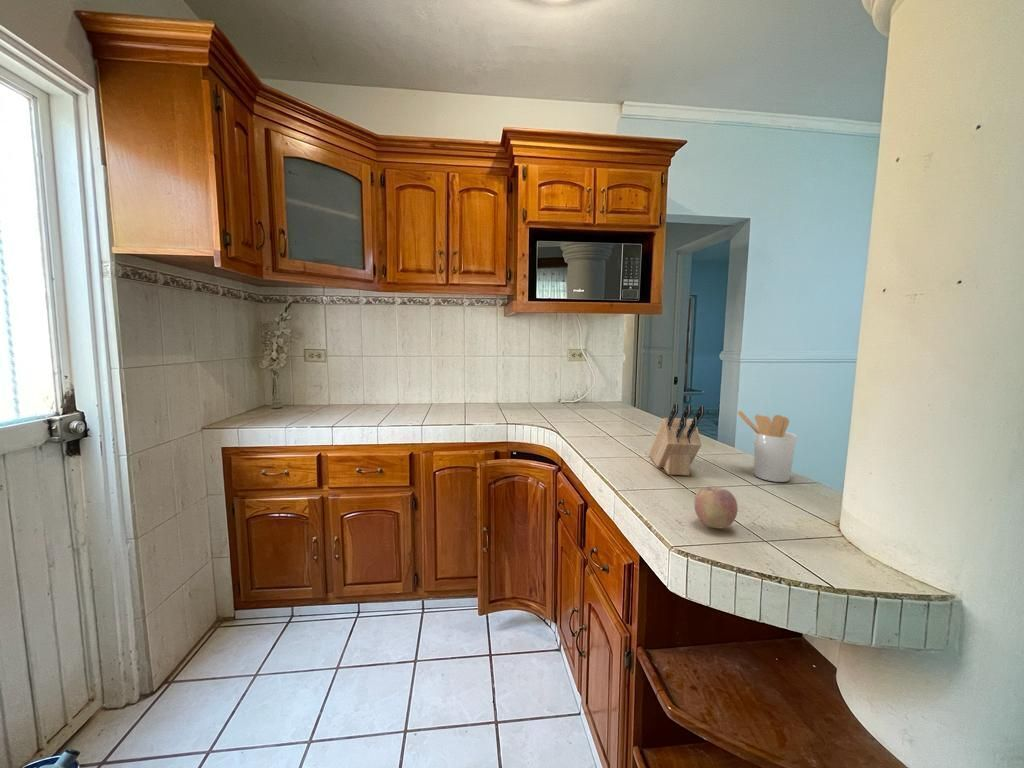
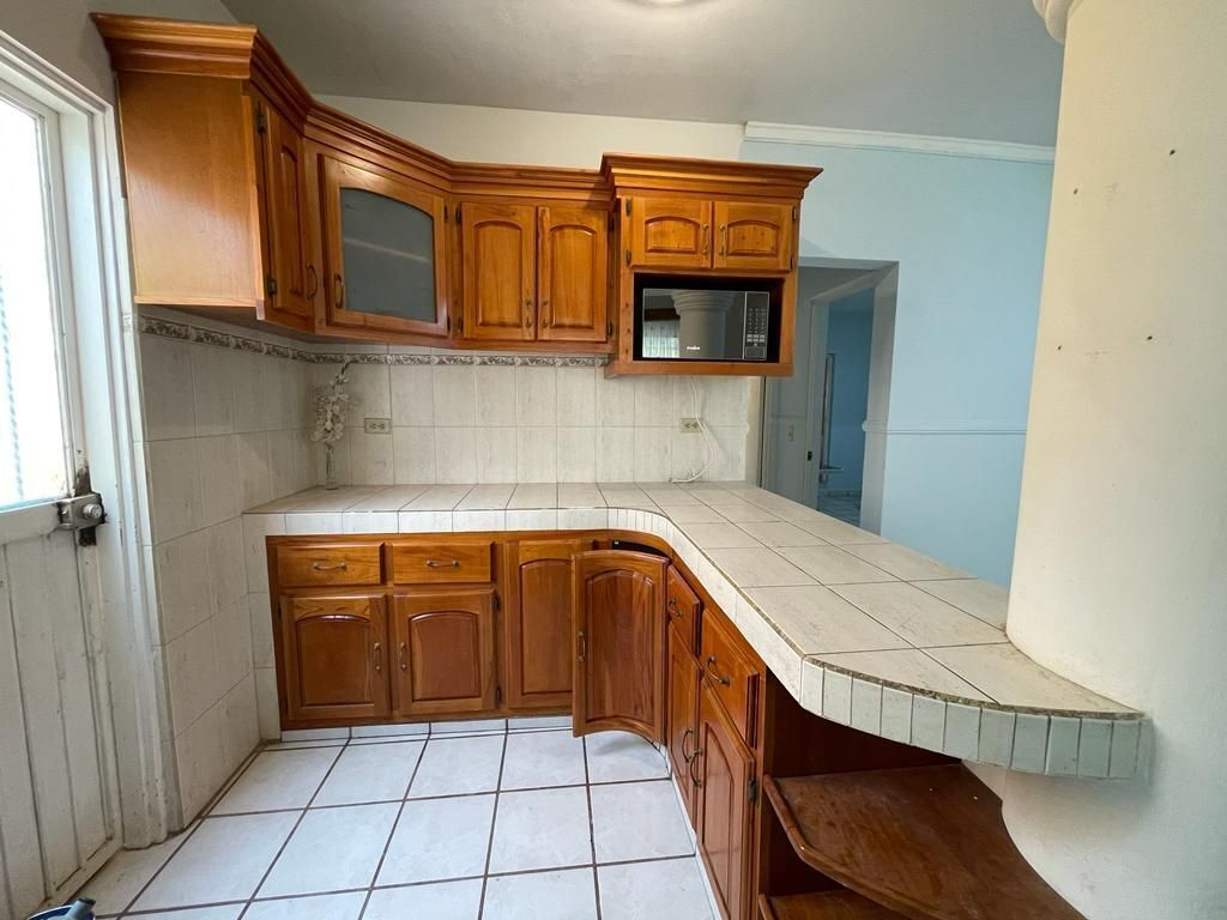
- utensil holder [736,410,798,483]
- knife block [648,403,705,476]
- fruit [694,486,739,529]
